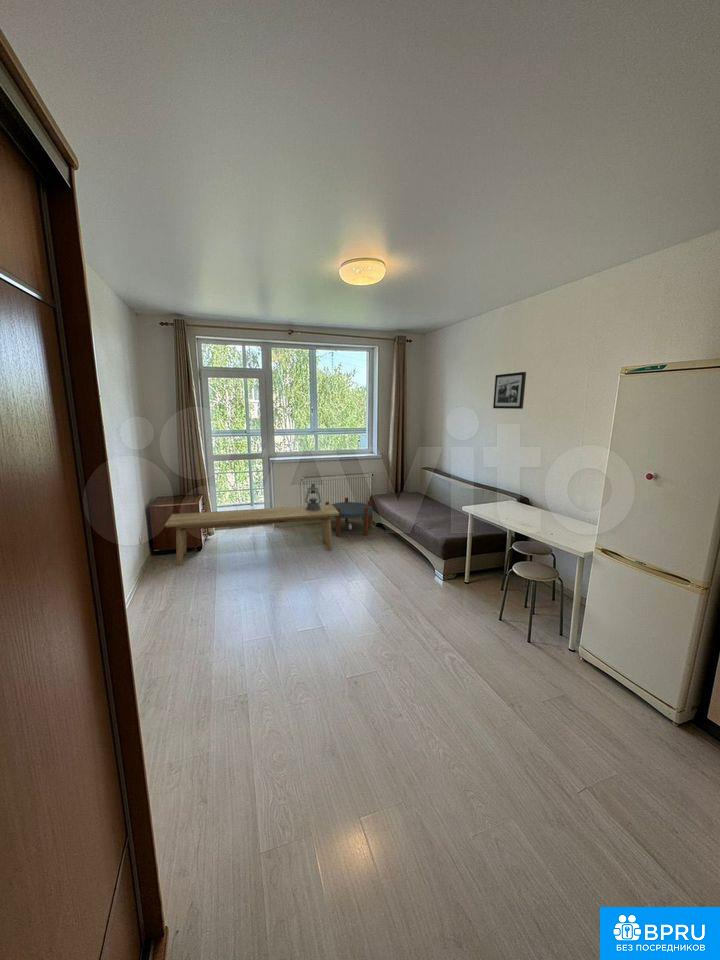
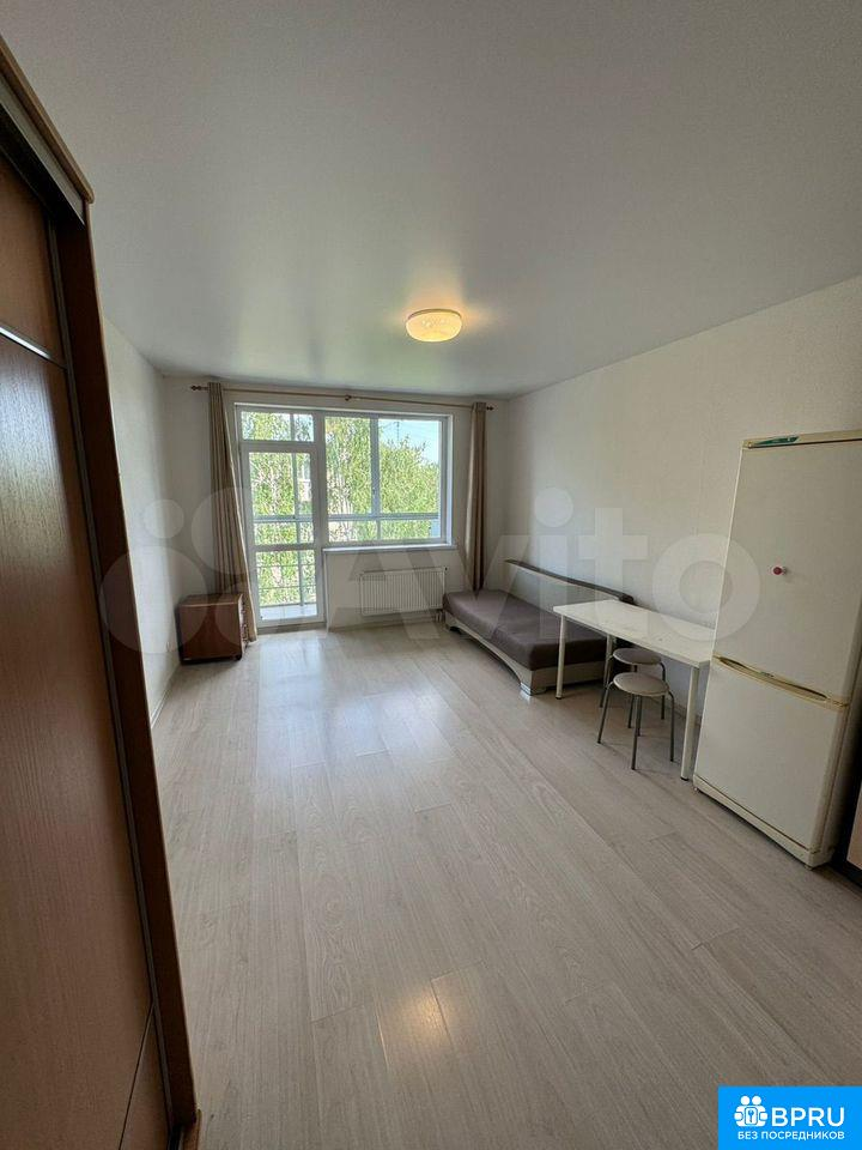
- bench [164,504,340,566]
- picture frame [492,371,527,410]
- side table [324,497,374,537]
- lantern [304,482,322,511]
